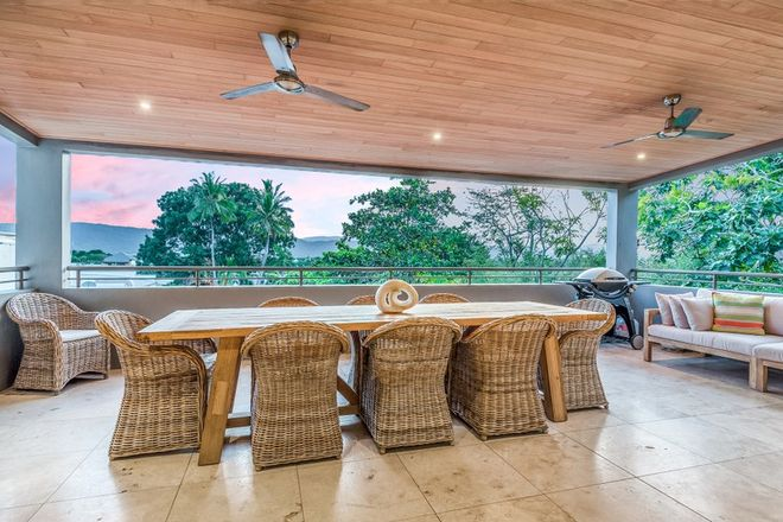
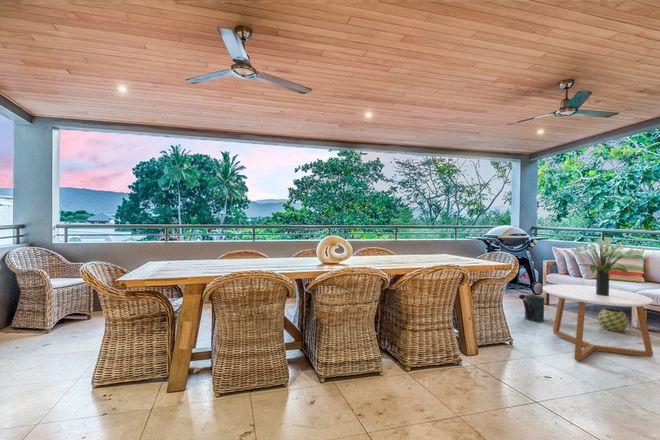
+ decorative ball [597,307,629,333]
+ coffee table [542,283,654,362]
+ watering can [518,293,545,323]
+ potted plant [570,236,641,296]
